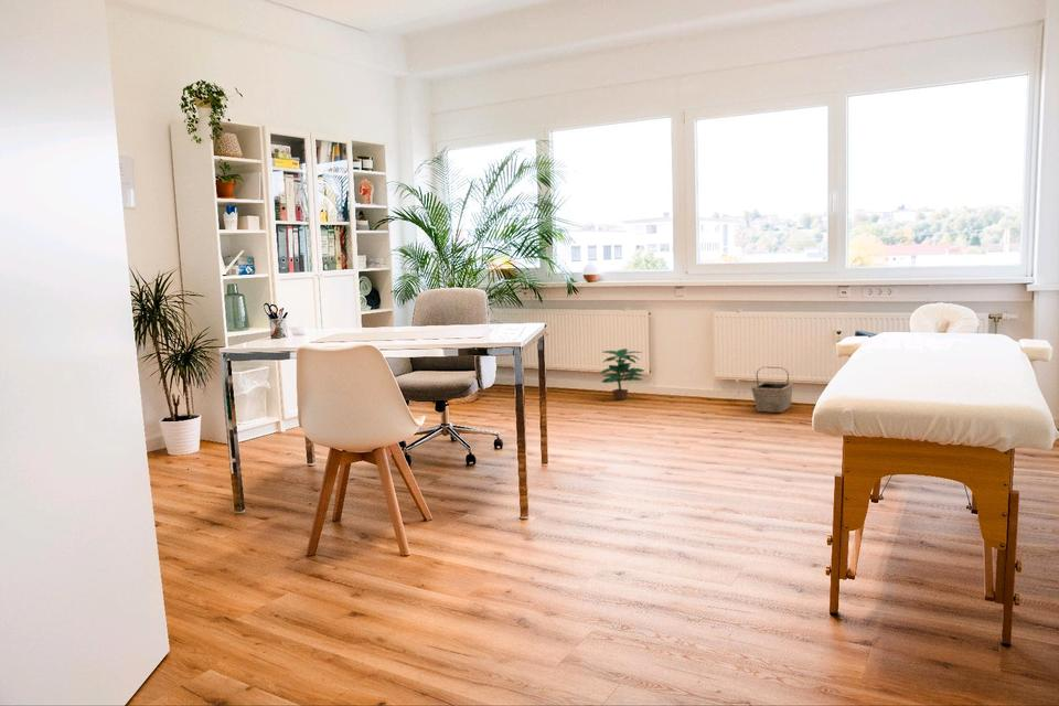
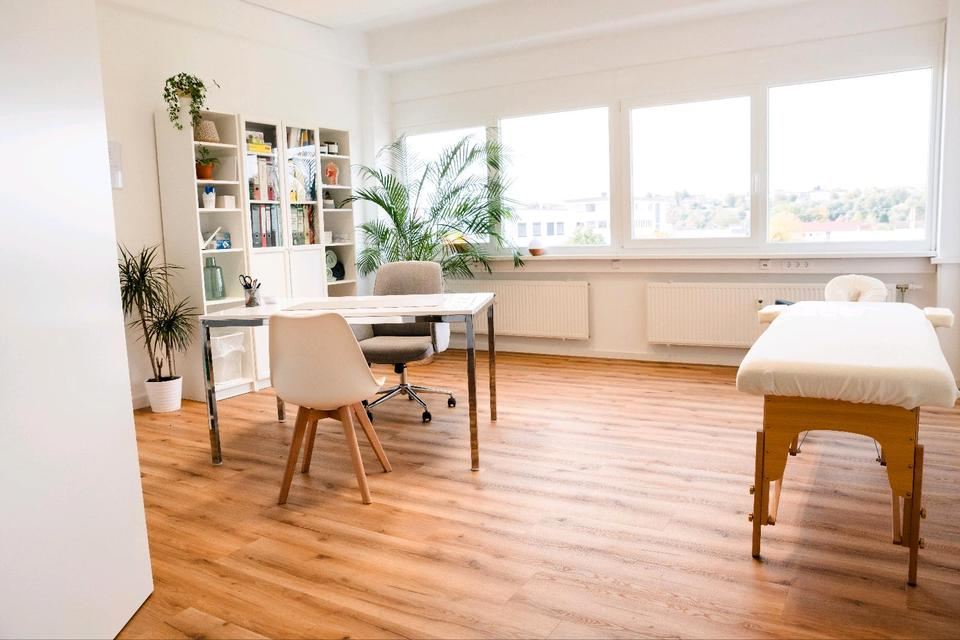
- potted plant [599,347,645,400]
- basket [750,366,794,414]
